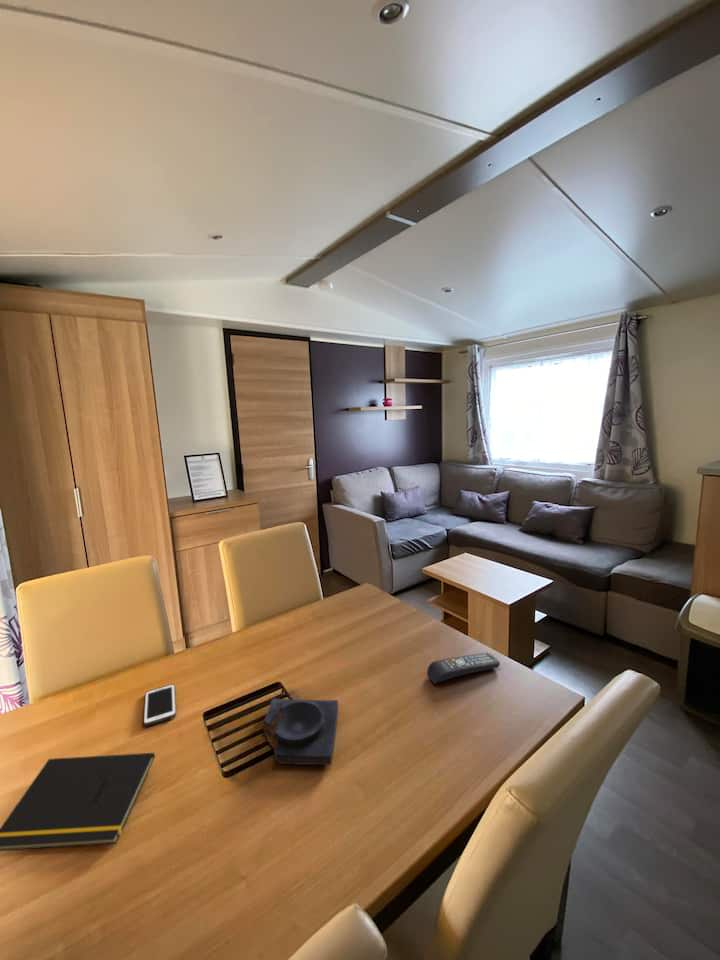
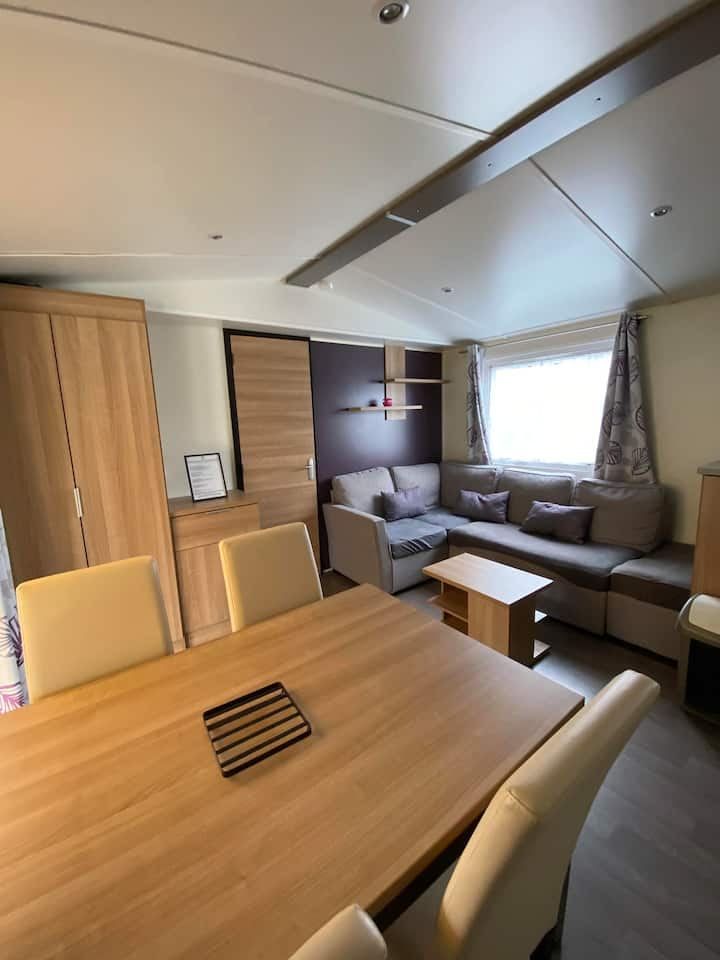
- remote control [426,652,501,685]
- notepad [0,752,156,852]
- cell phone [143,683,177,727]
- decorative bowl [262,697,339,766]
